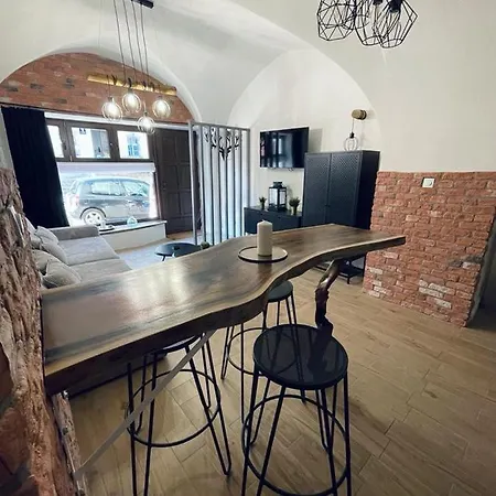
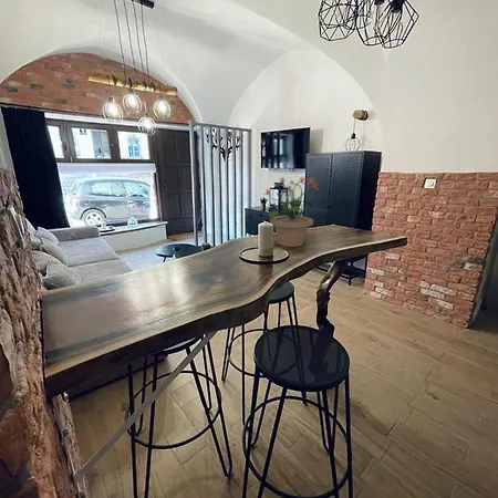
+ potted plant [262,176,328,248]
